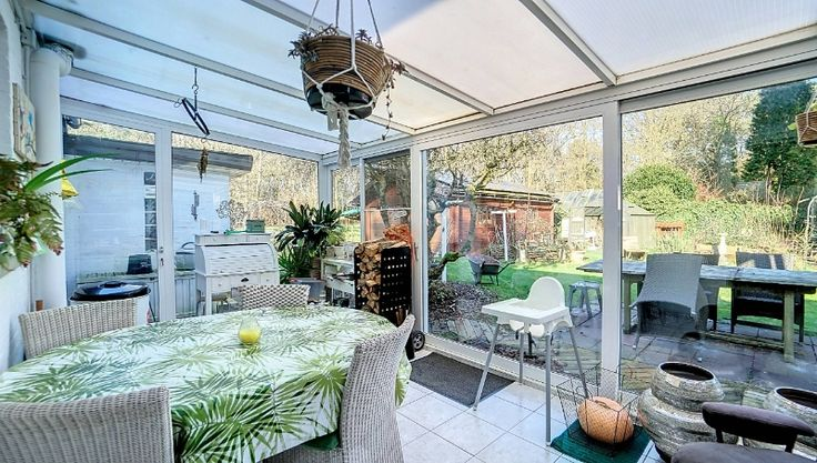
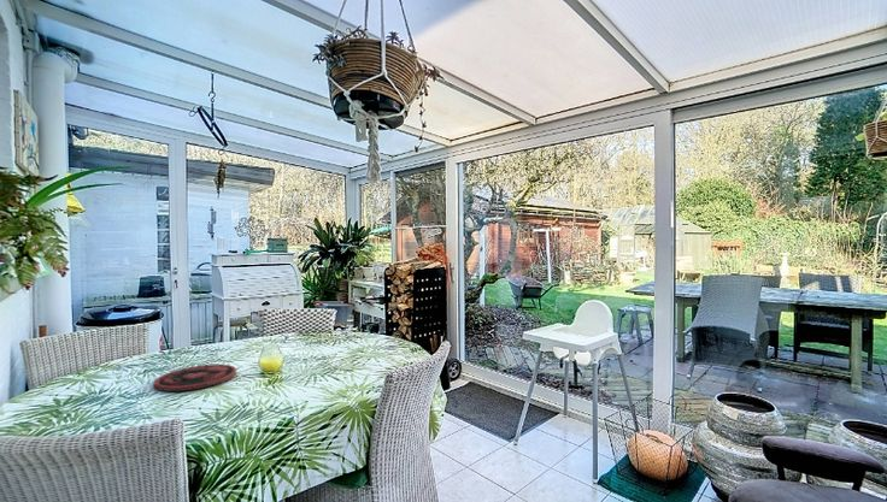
+ plate [153,364,237,392]
